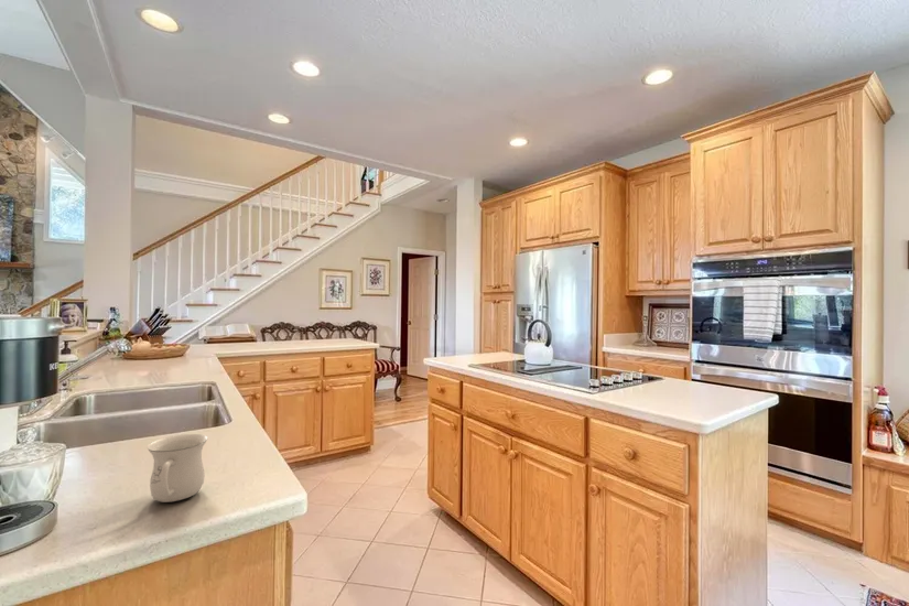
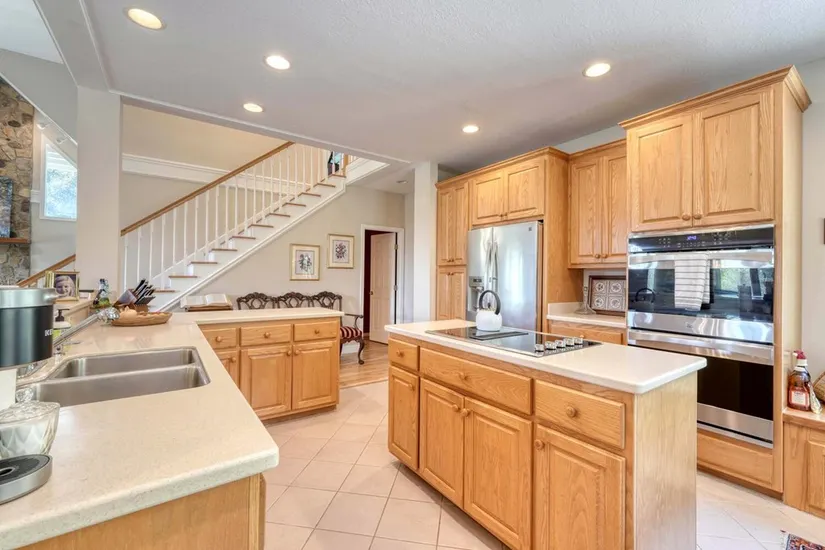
- mug [147,433,208,504]
